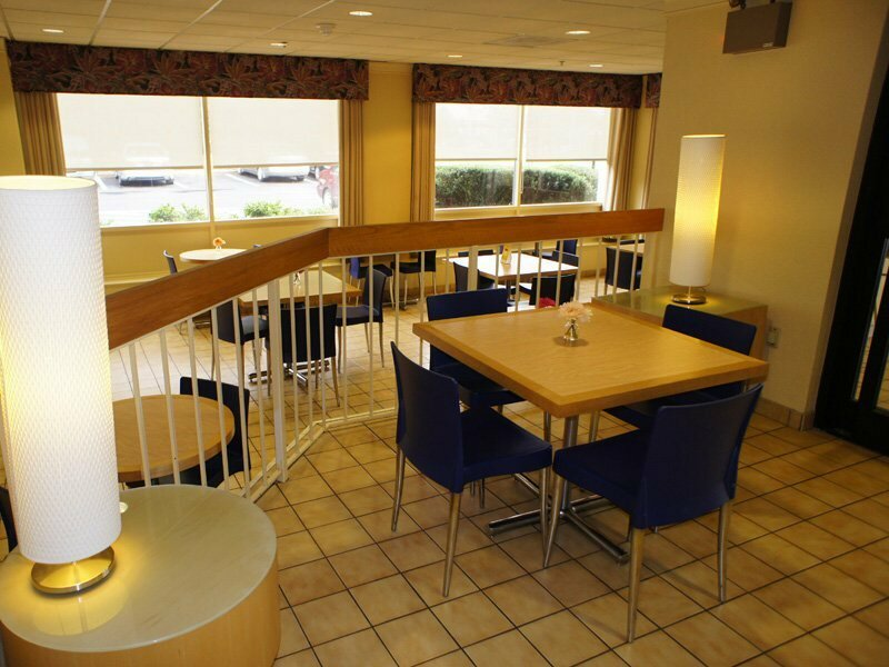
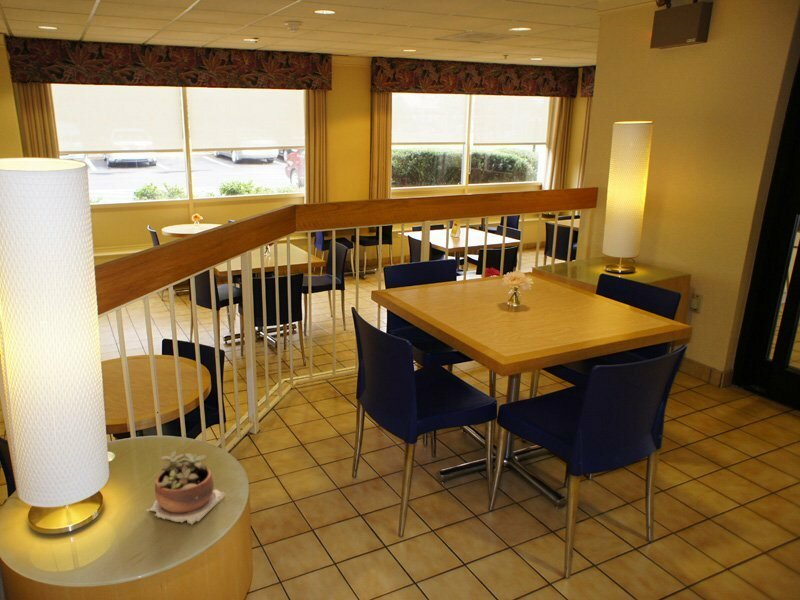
+ succulent plant [145,450,227,526]
